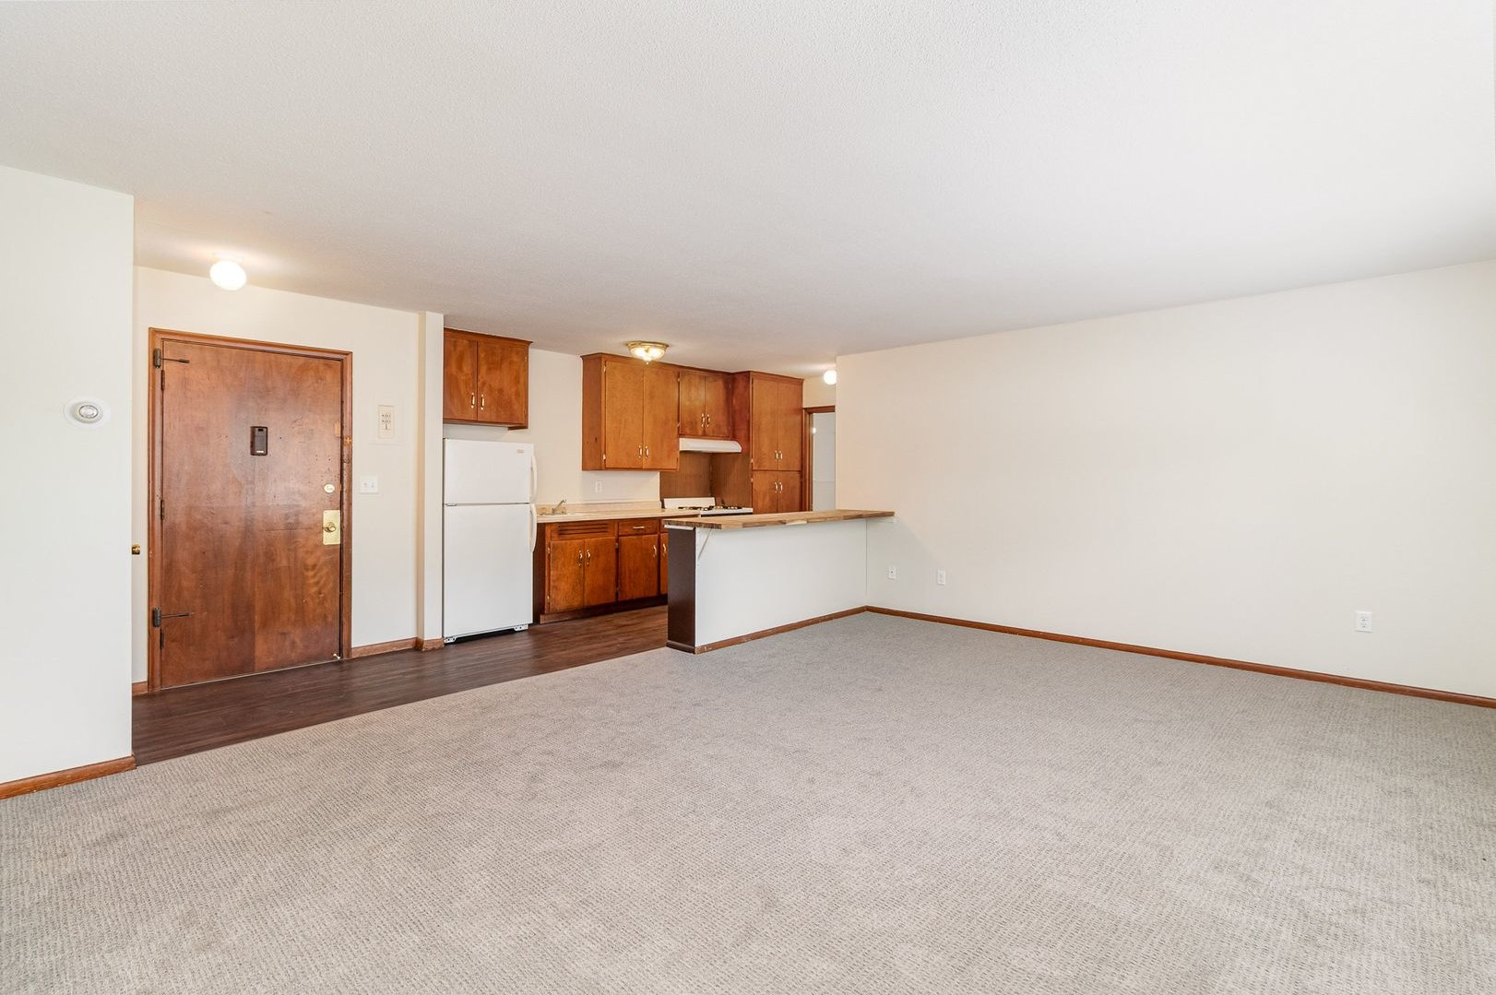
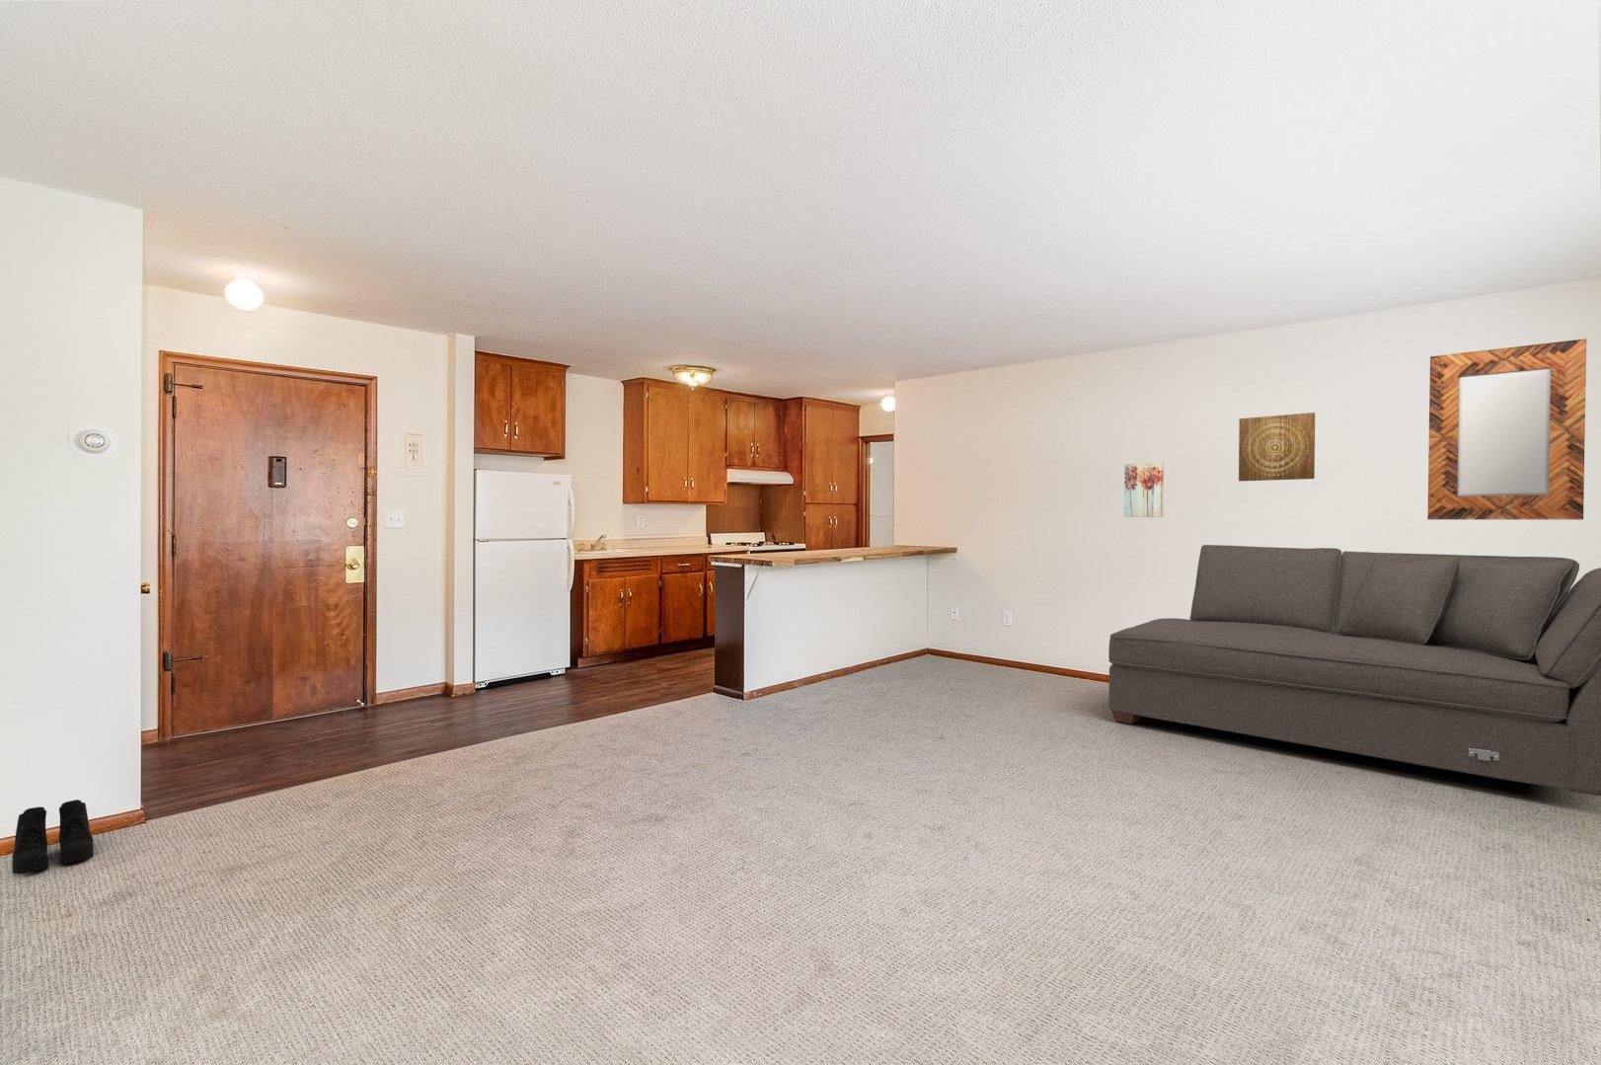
+ wall art [1237,411,1316,483]
+ wall art [1123,461,1165,518]
+ sofa [1108,544,1601,798]
+ home mirror [1426,338,1587,521]
+ boots [12,799,95,876]
